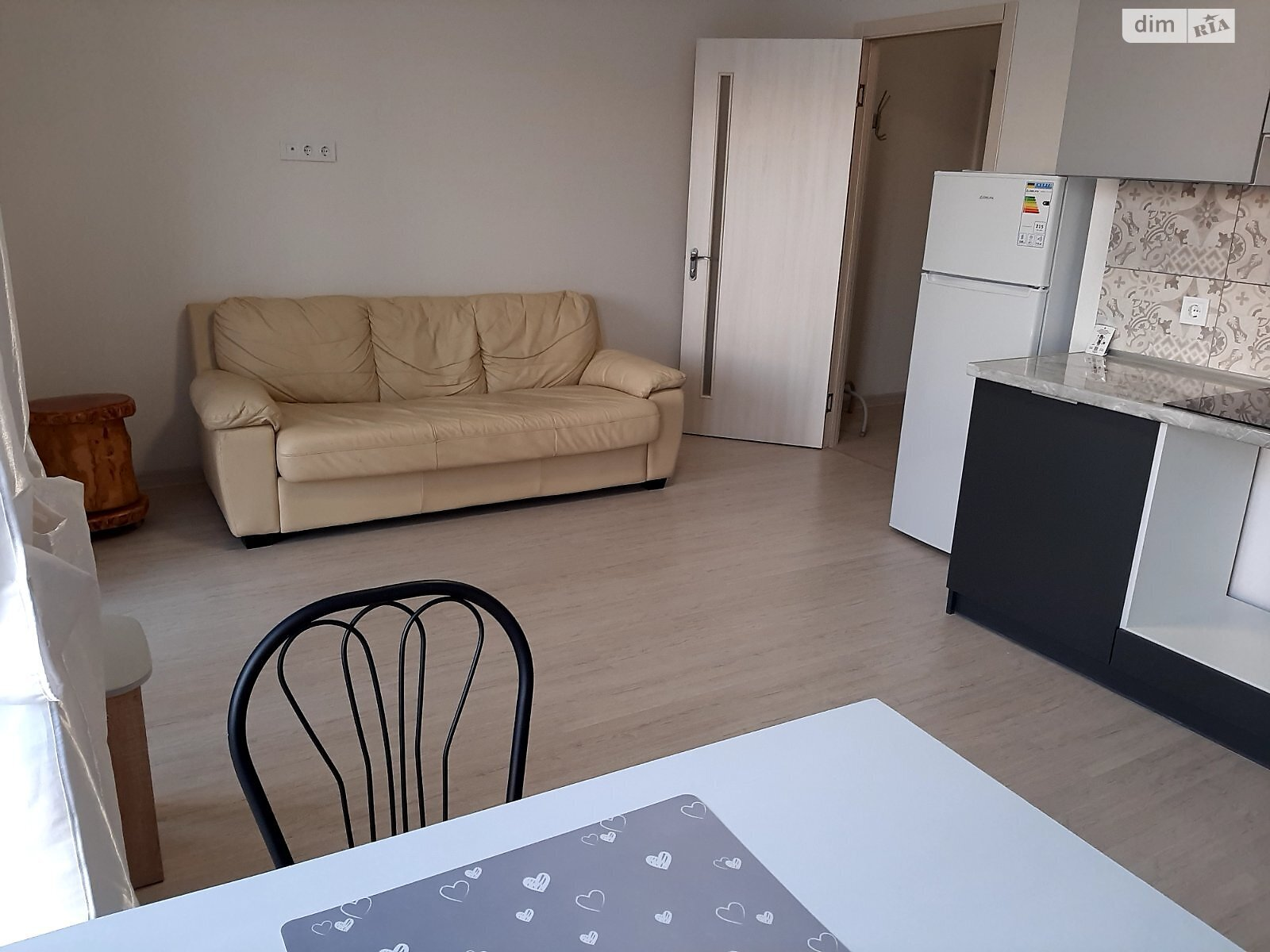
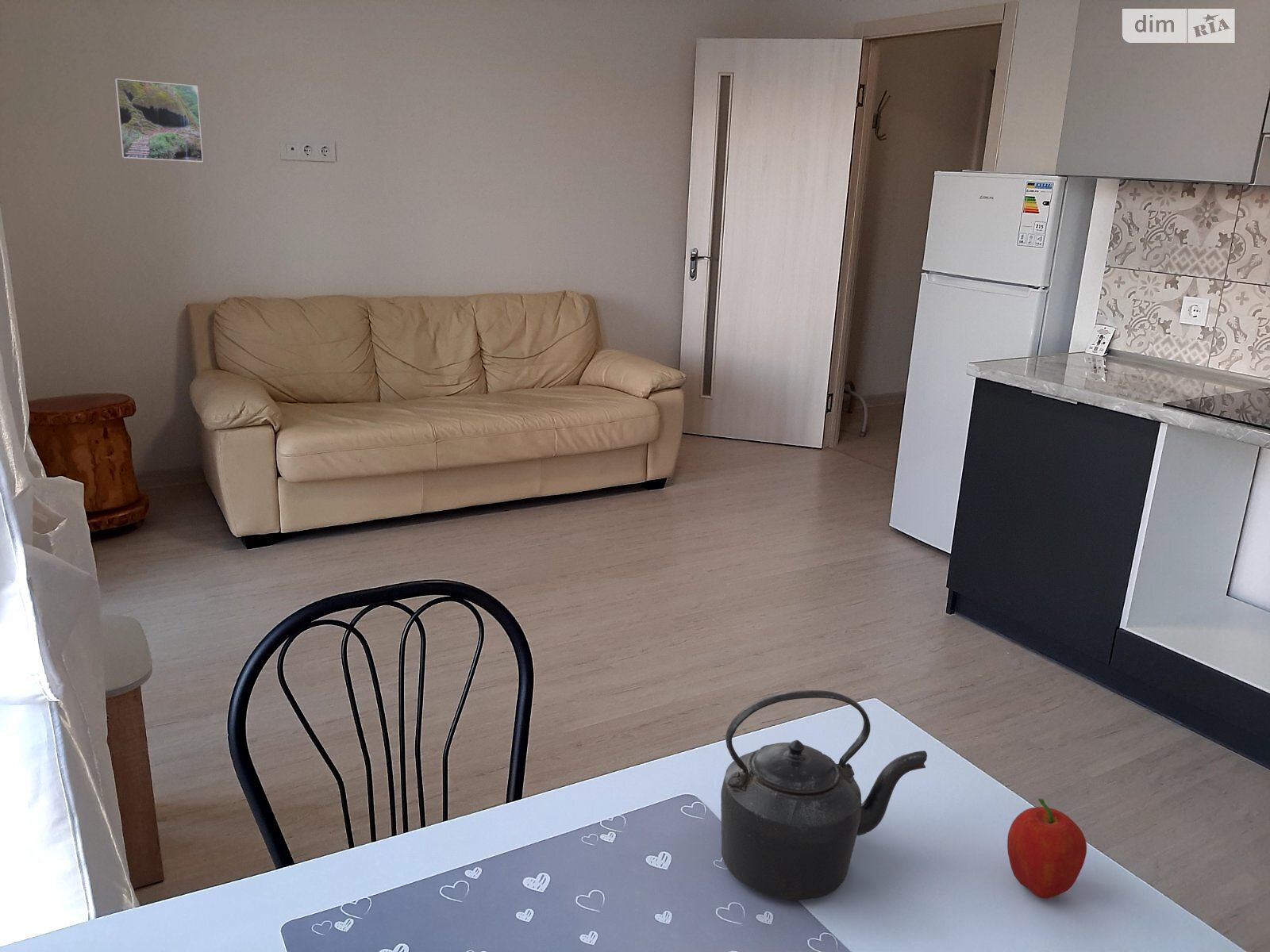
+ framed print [114,78,204,163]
+ fruit [1006,798,1087,899]
+ kettle [720,689,928,901]
